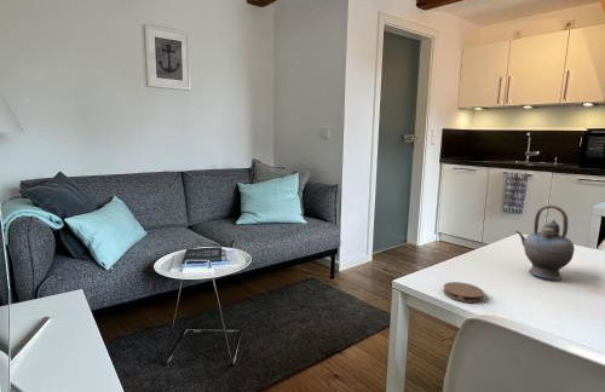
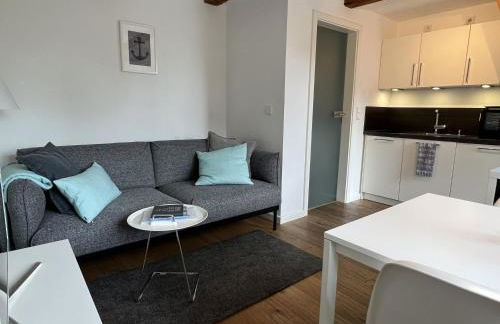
- coaster [442,281,485,304]
- teapot [514,203,576,281]
